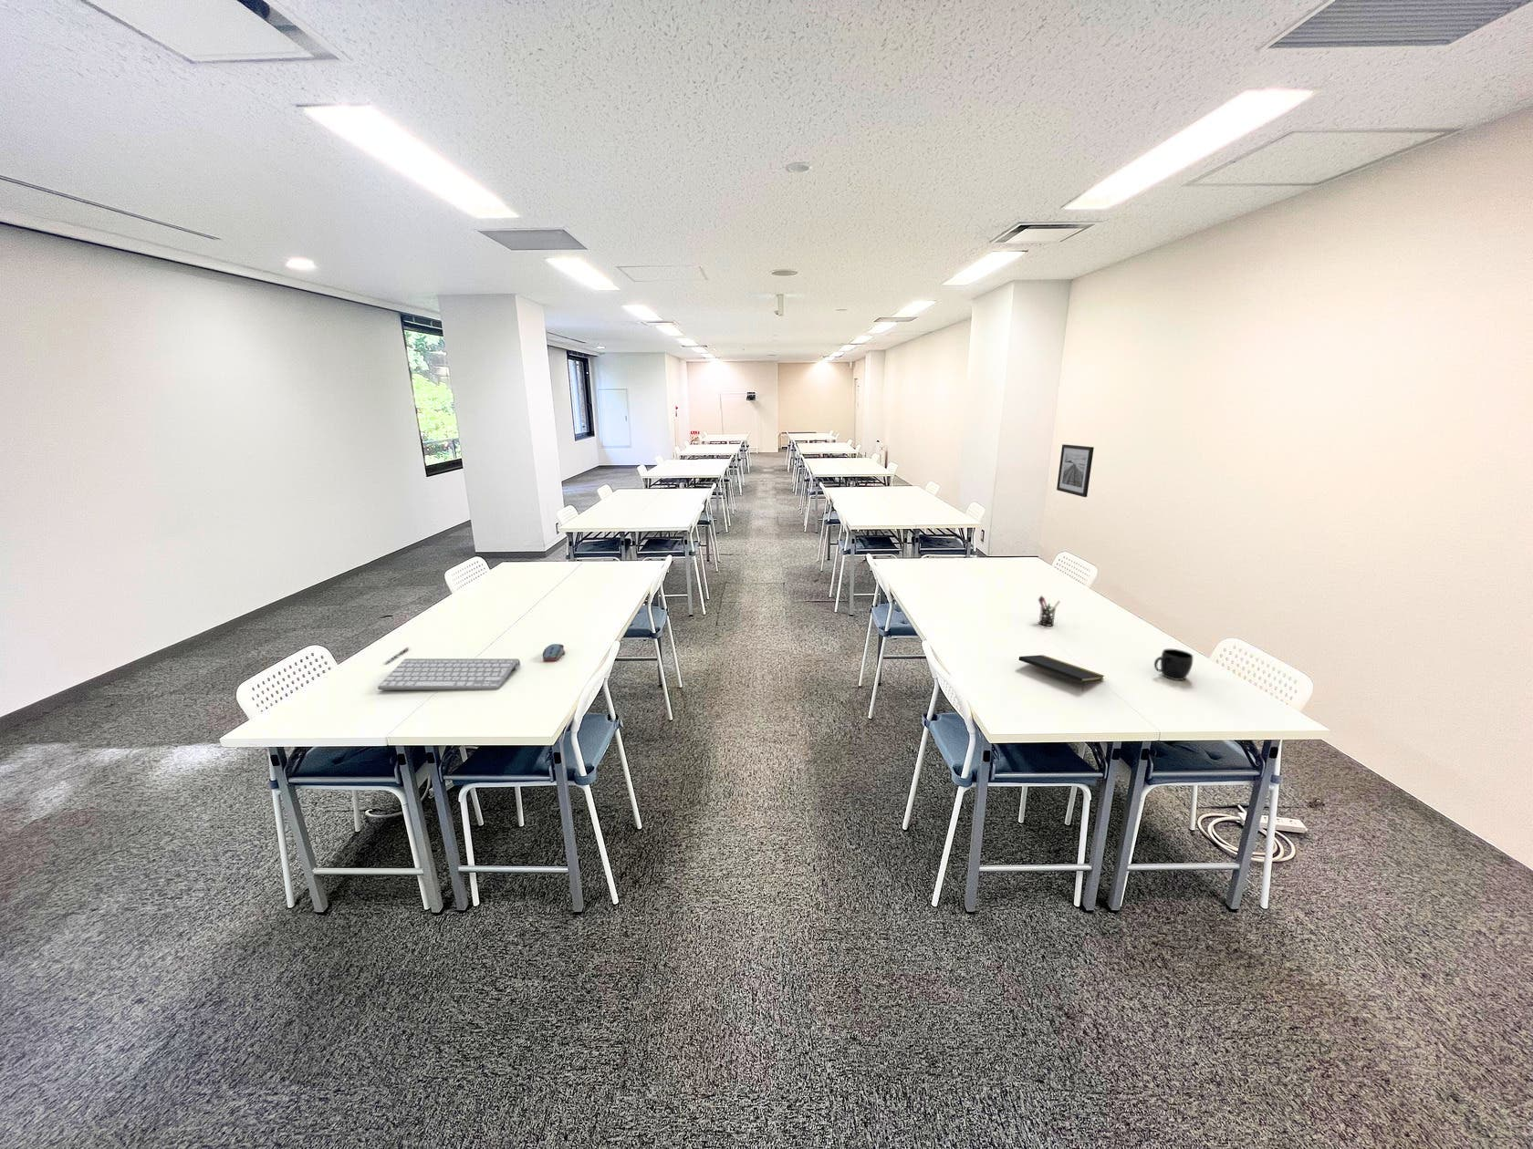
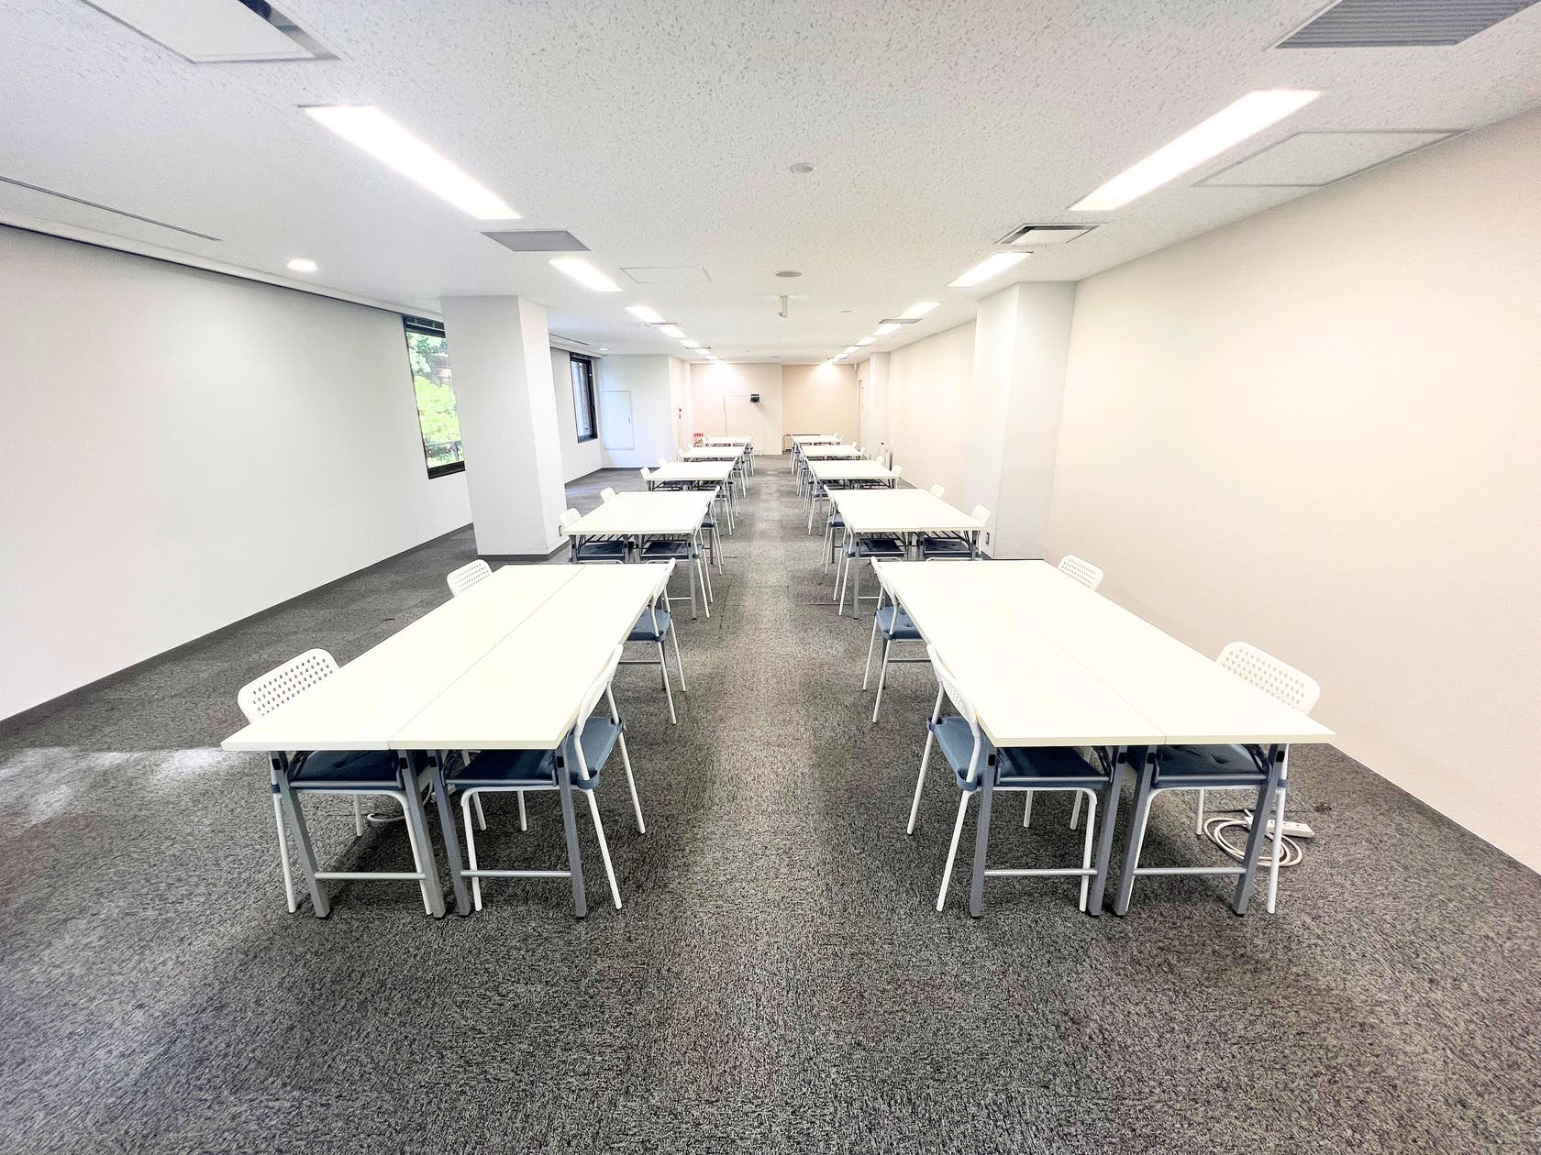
- computer mouse [542,643,566,661]
- pen holder [1038,595,1061,626]
- mug [1154,648,1195,681]
- pen [384,647,409,664]
- computer keyboard [377,658,521,690]
- notepad [1019,654,1104,692]
- wall art [1056,443,1095,498]
